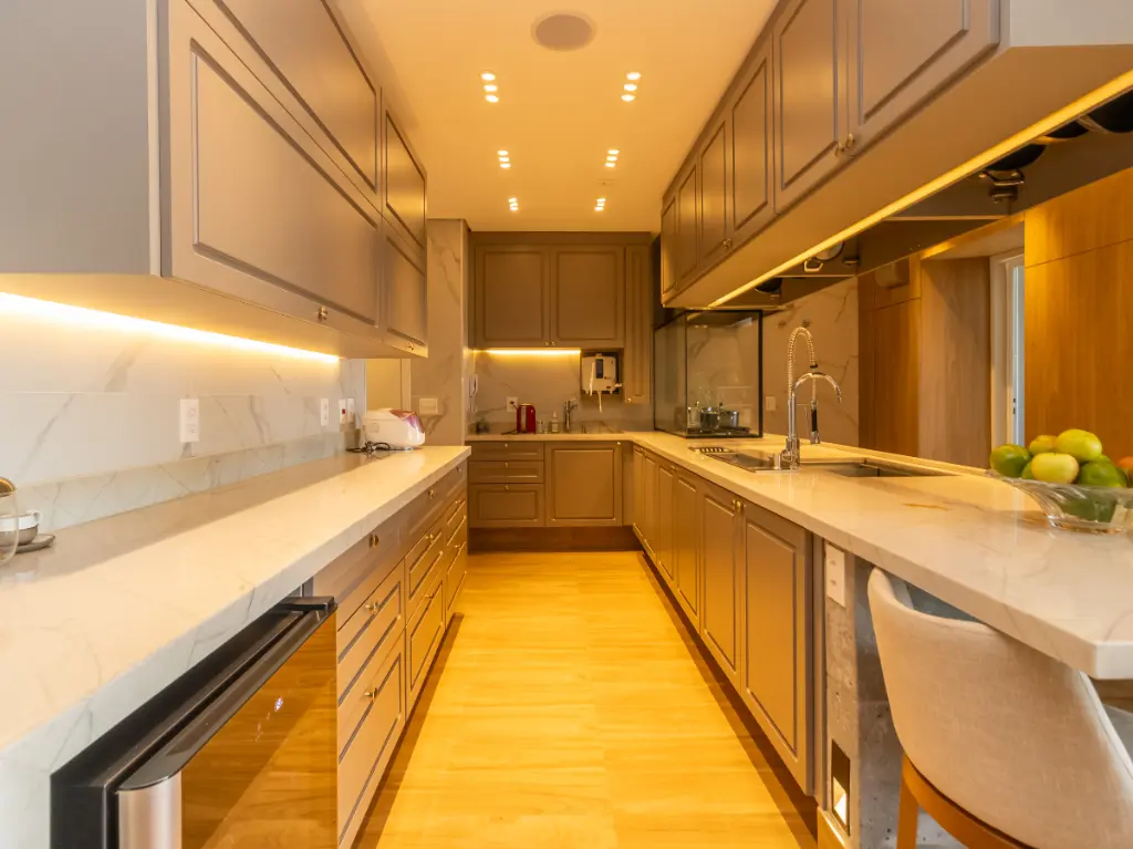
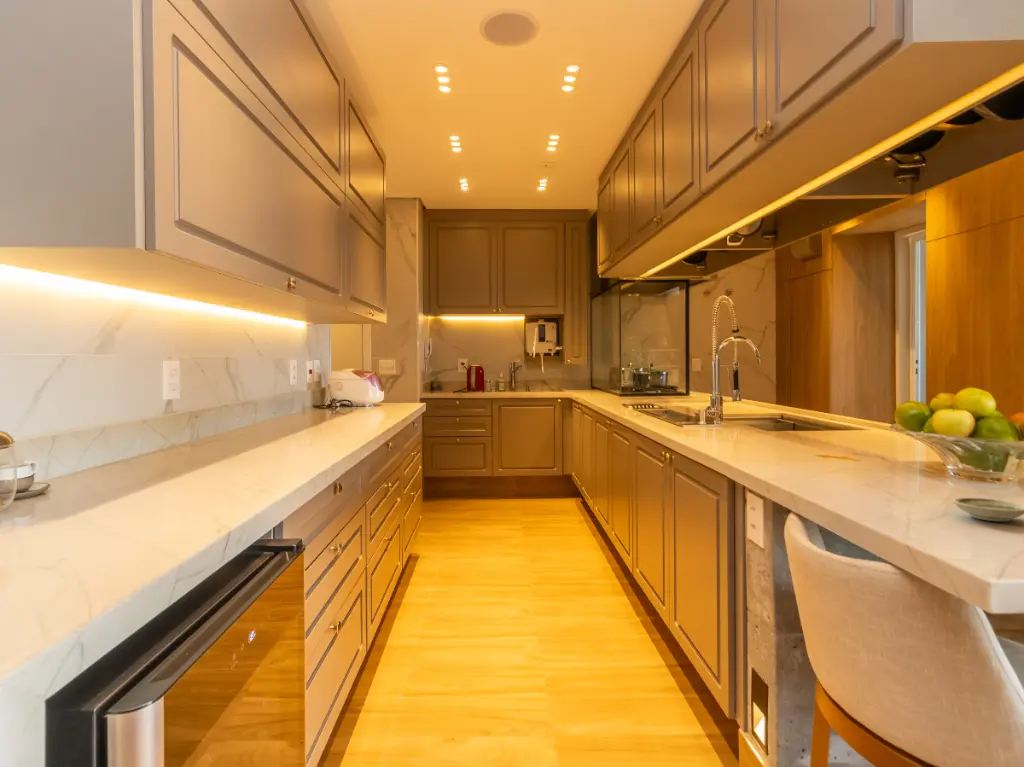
+ saucer [952,497,1024,522]
